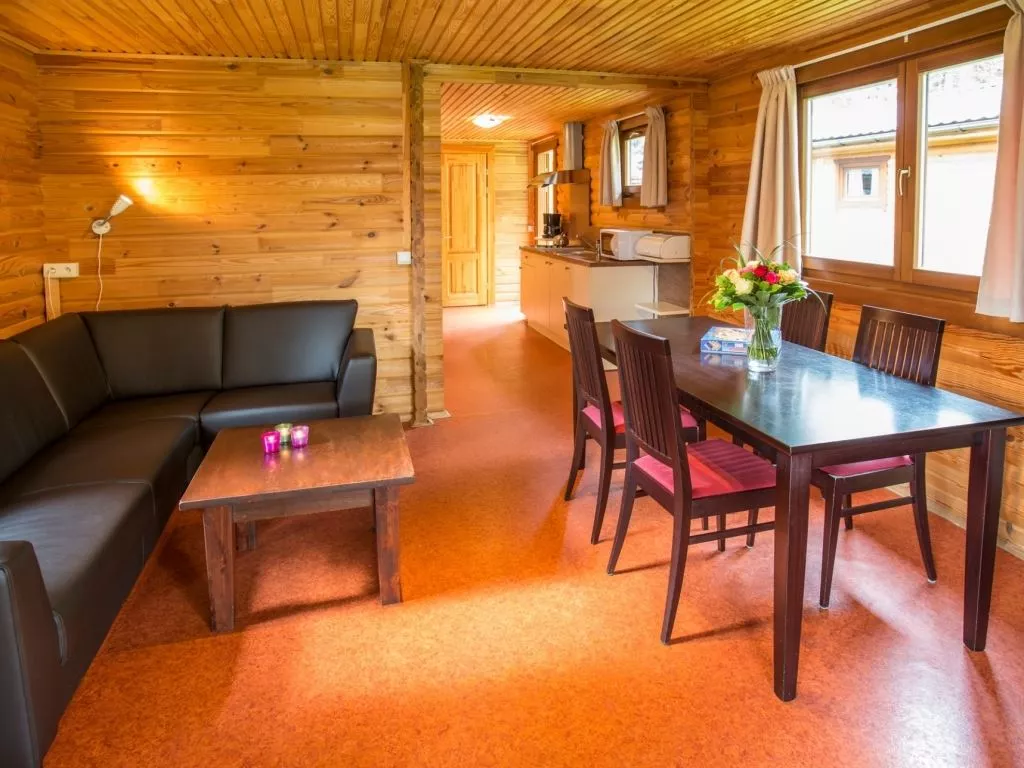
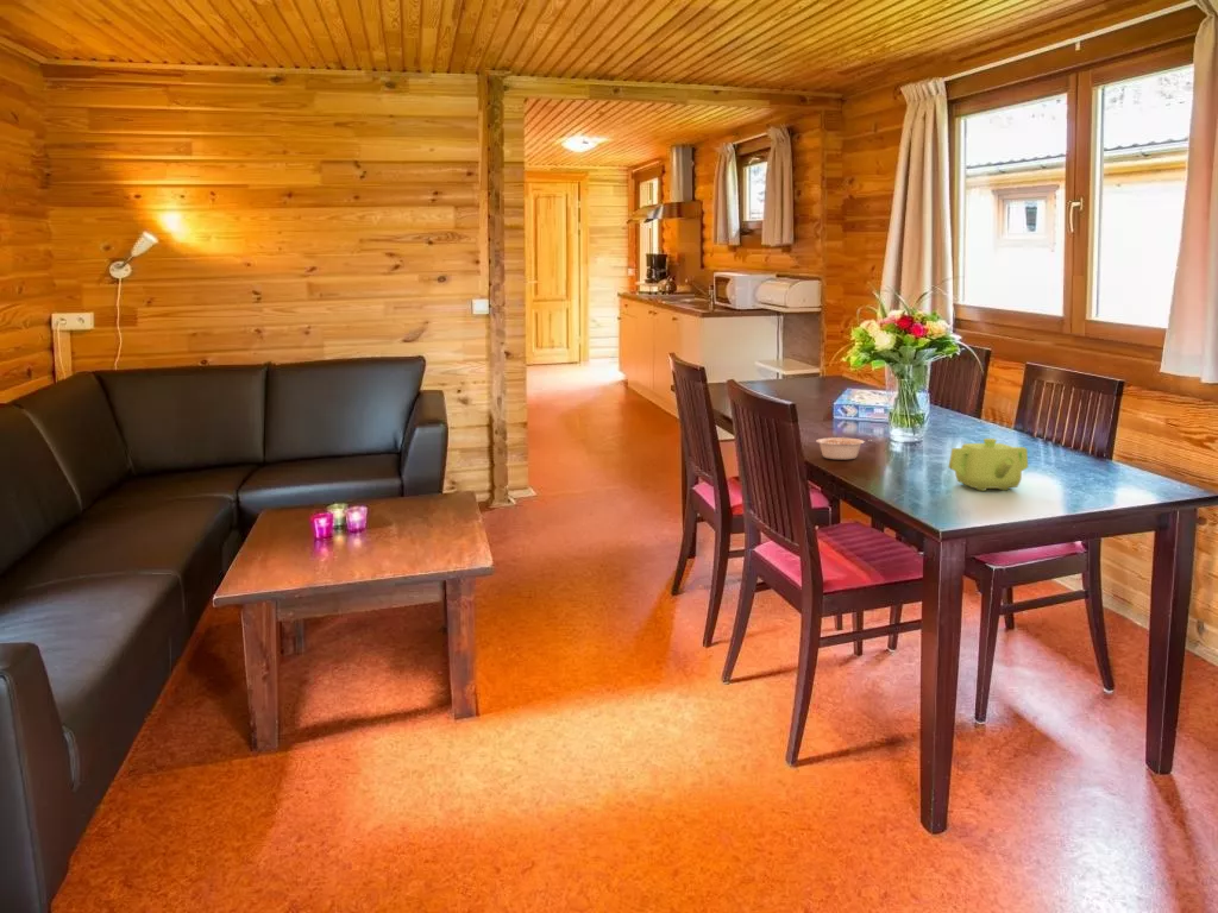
+ legume [815,436,872,460]
+ teapot [947,437,1029,492]
